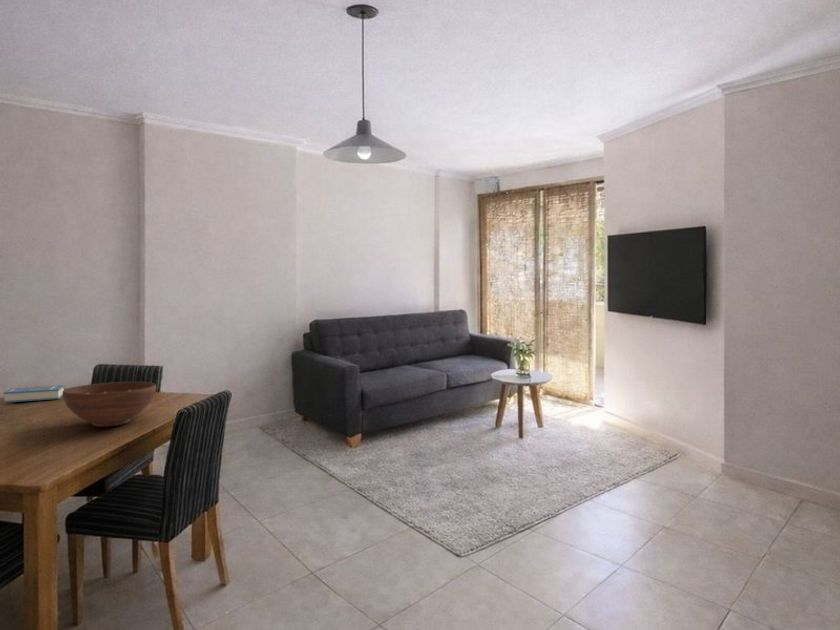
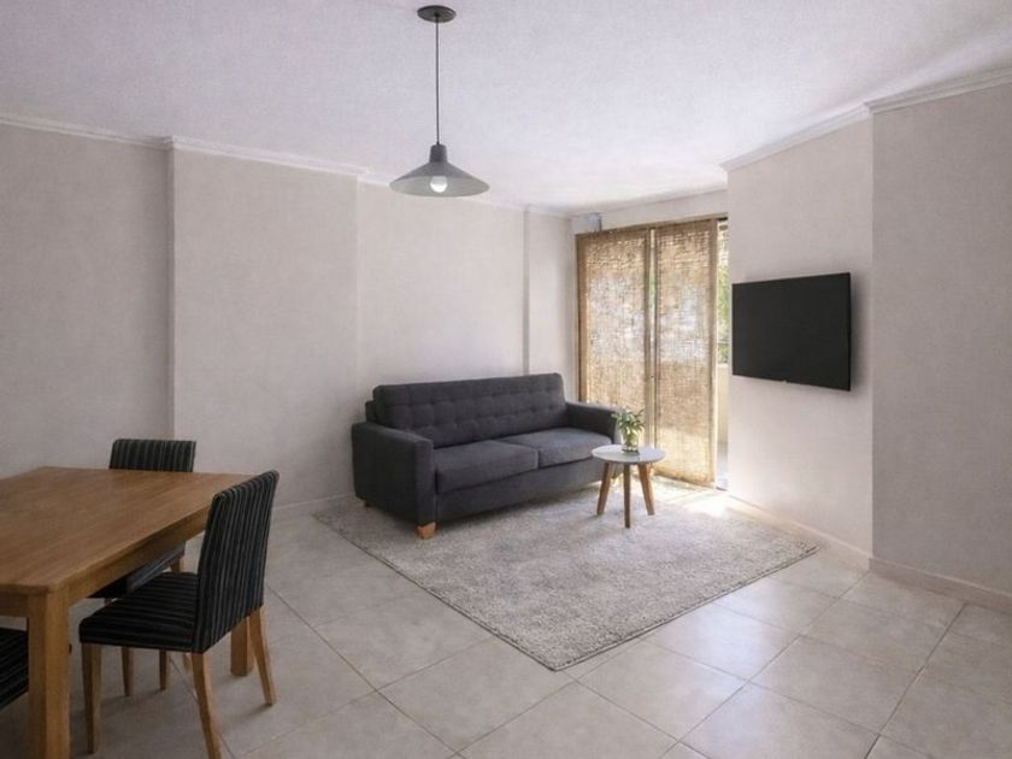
- fruit bowl [62,381,157,428]
- book [2,384,66,404]
